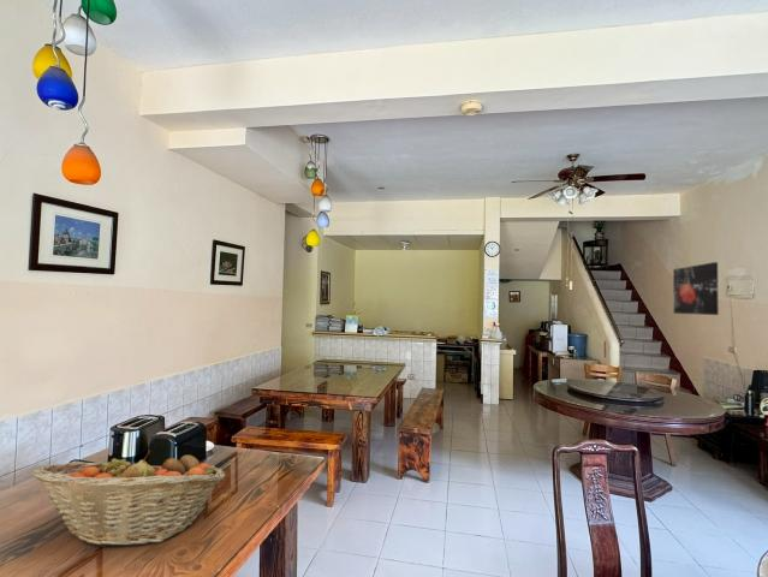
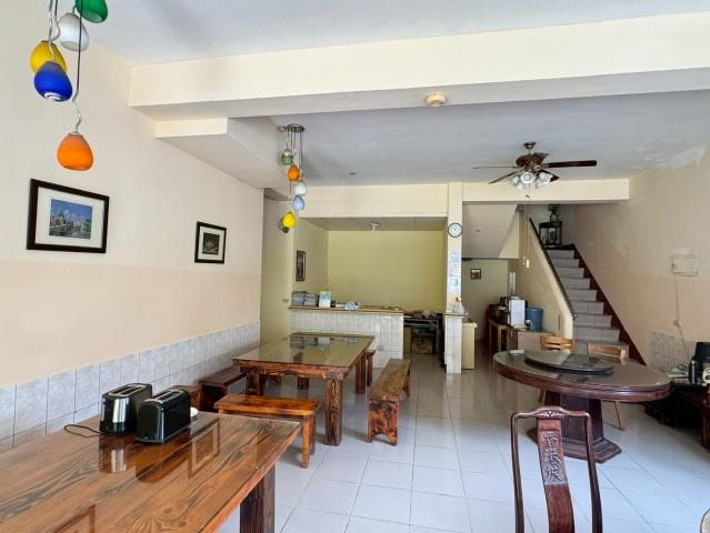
- wall art [672,261,720,316]
- fruit basket [30,450,226,548]
